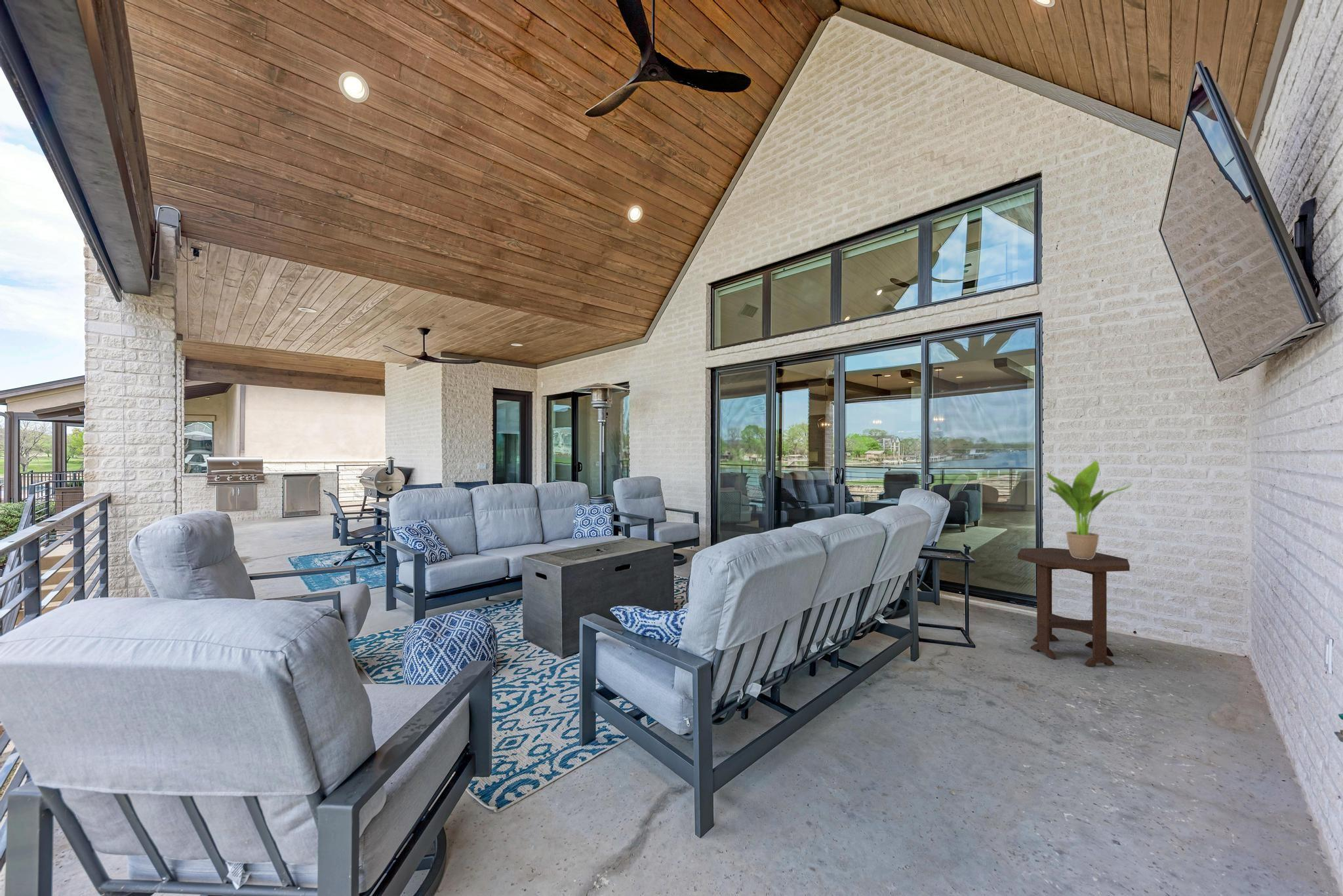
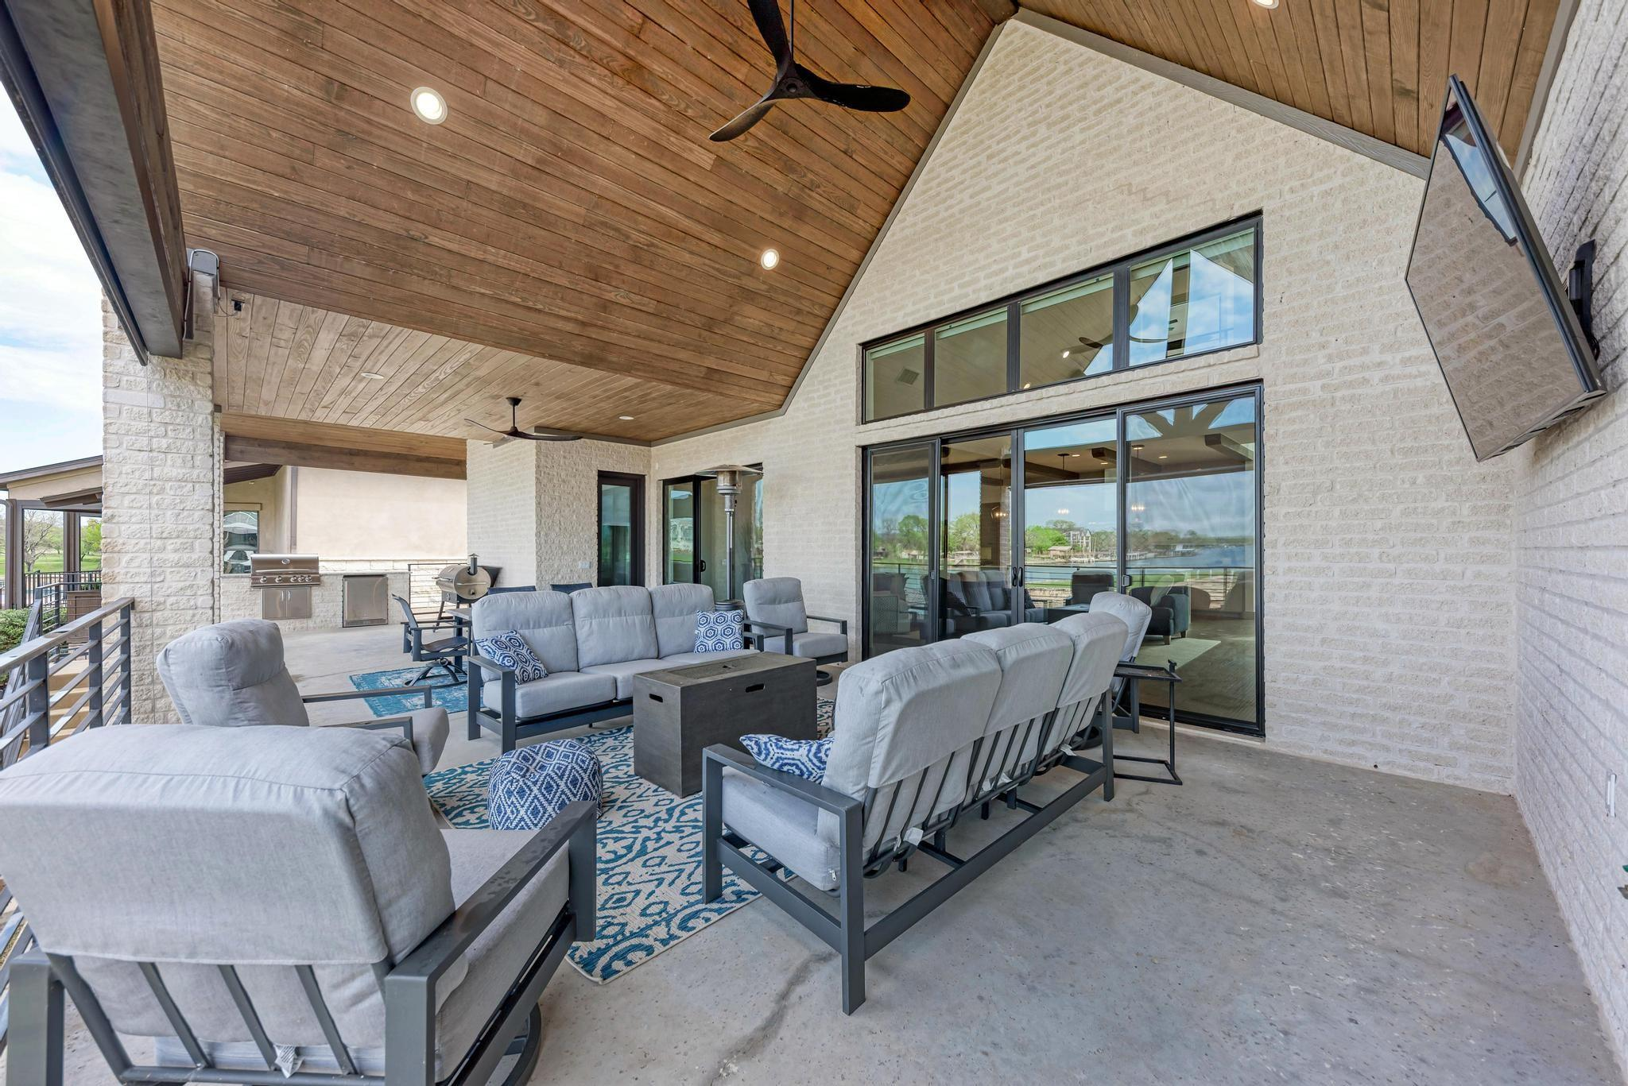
- side table [1017,547,1131,667]
- potted plant [1041,460,1134,560]
